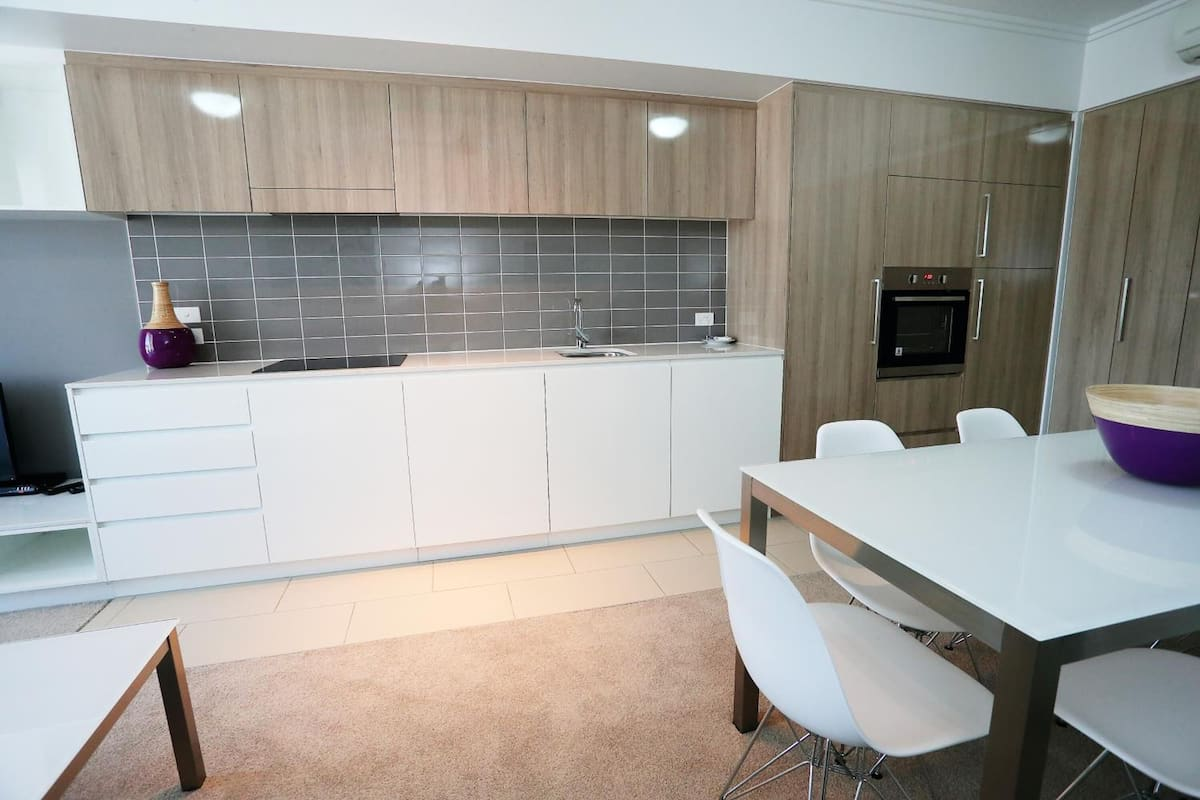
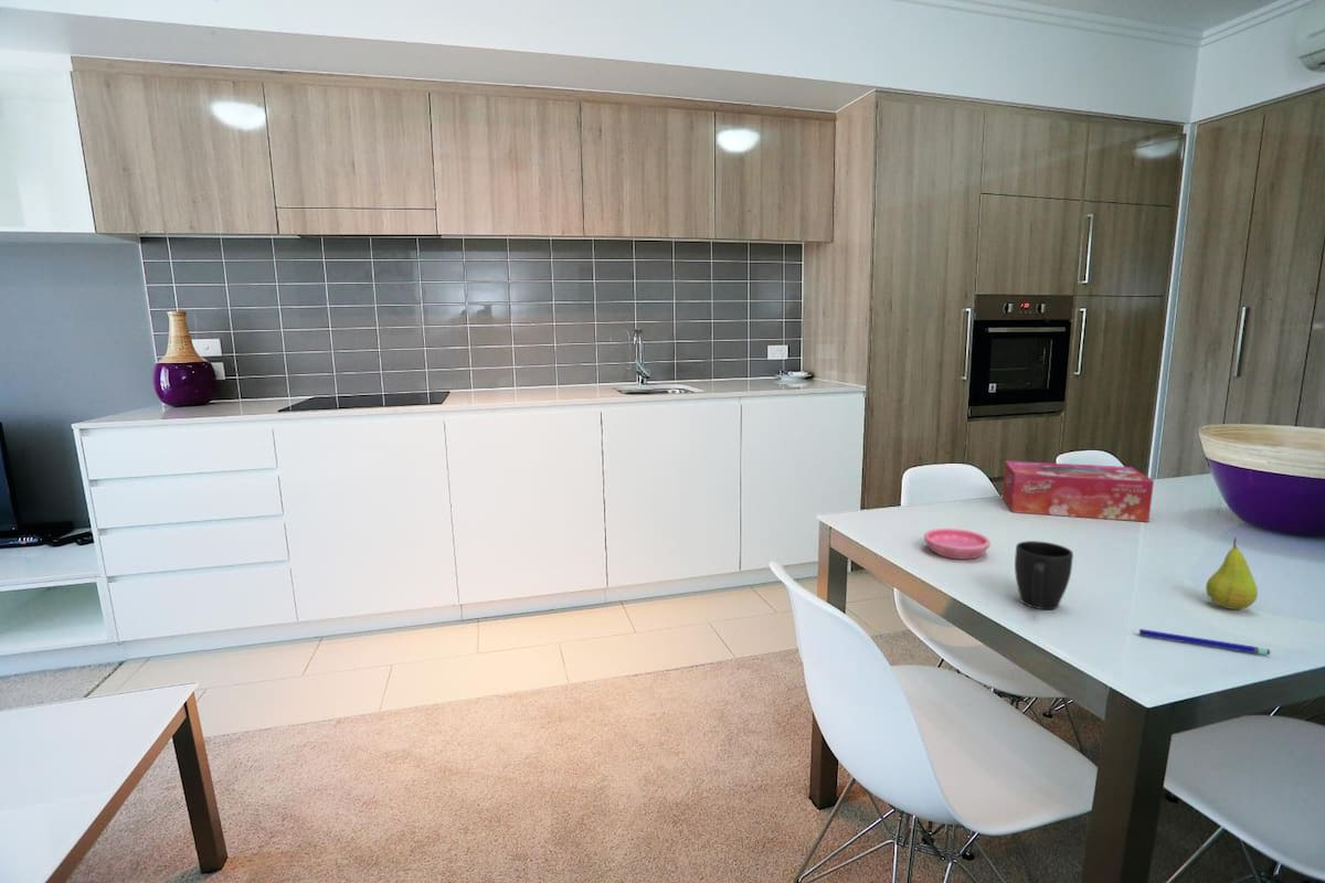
+ pen [1138,628,1271,656]
+ tissue box [1001,460,1155,523]
+ fruit [1205,536,1259,610]
+ saucer [923,528,992,561]
+ mug [1014,540,1074,610]
